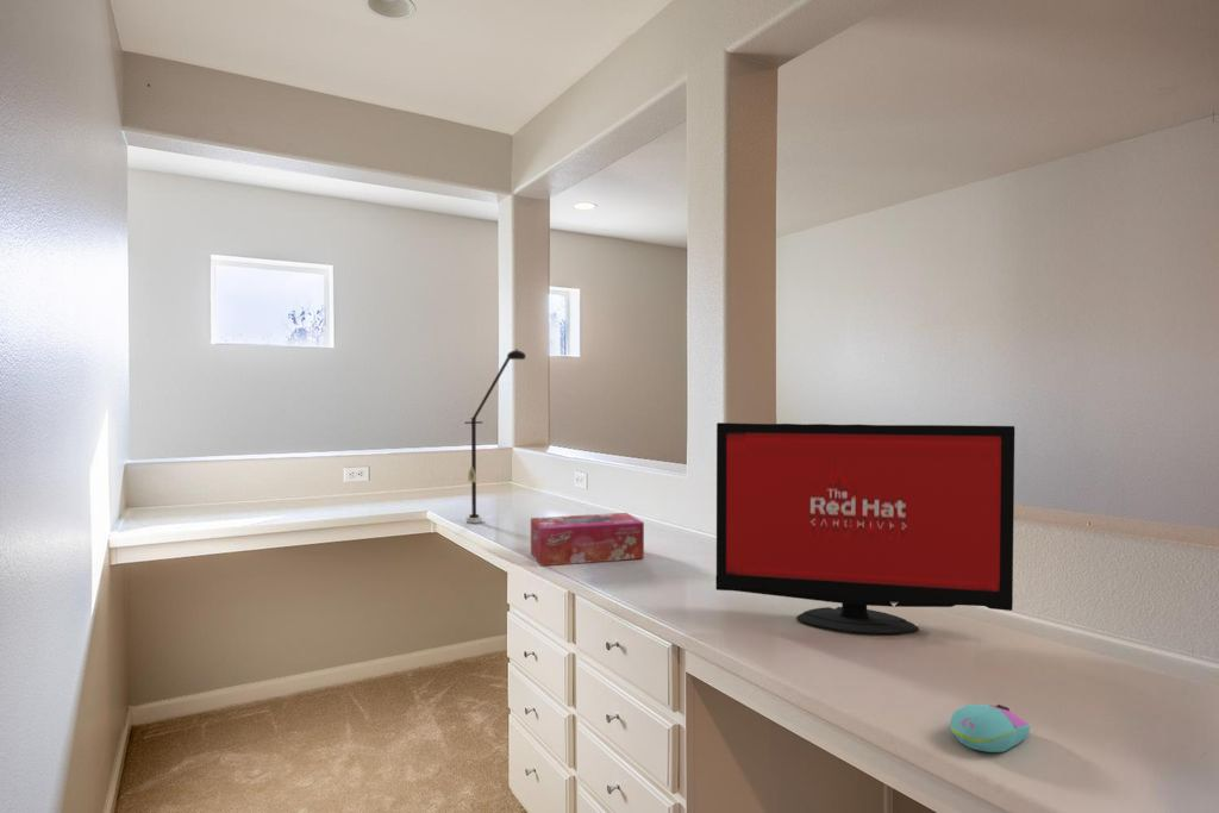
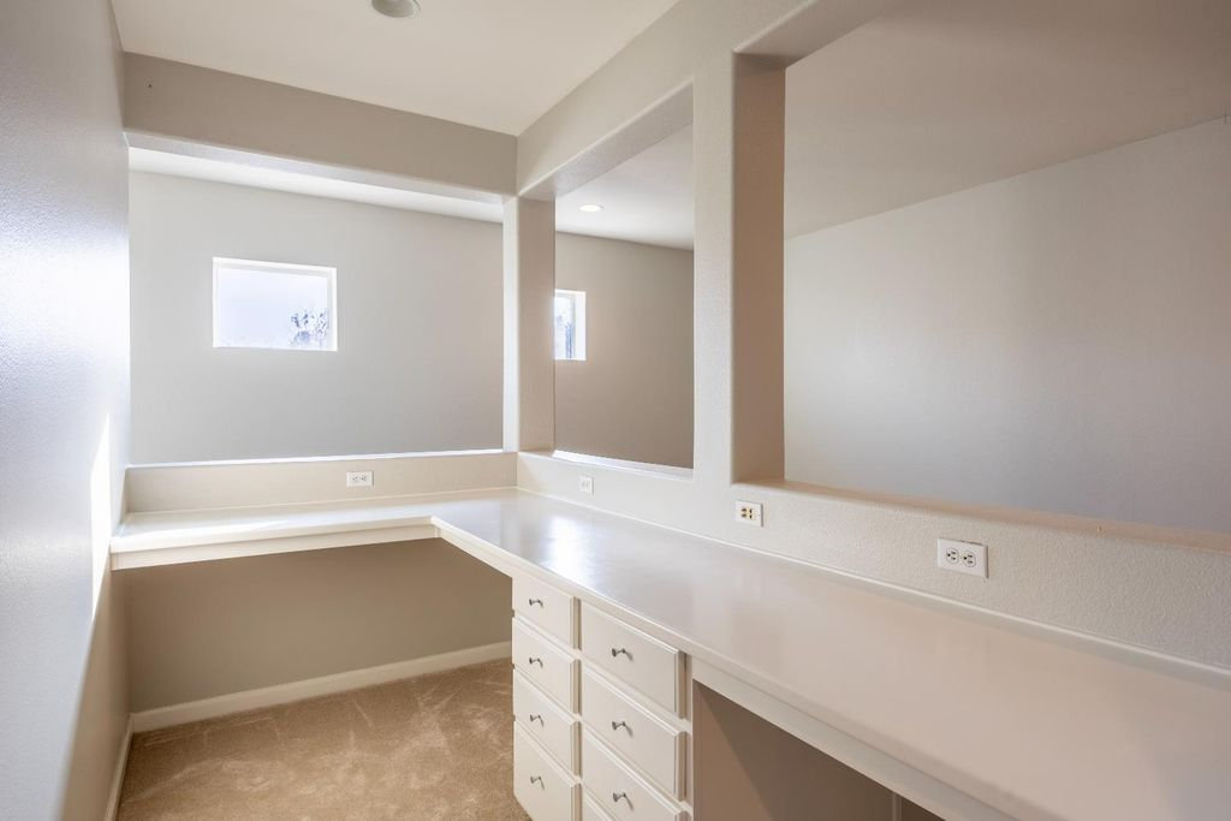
- computer monitor [715,421,1015,636]
- desk lamp [463,348,527,524]
- computer mouse [949,703,1032,753]
- tissue box [530,512,645,568]
